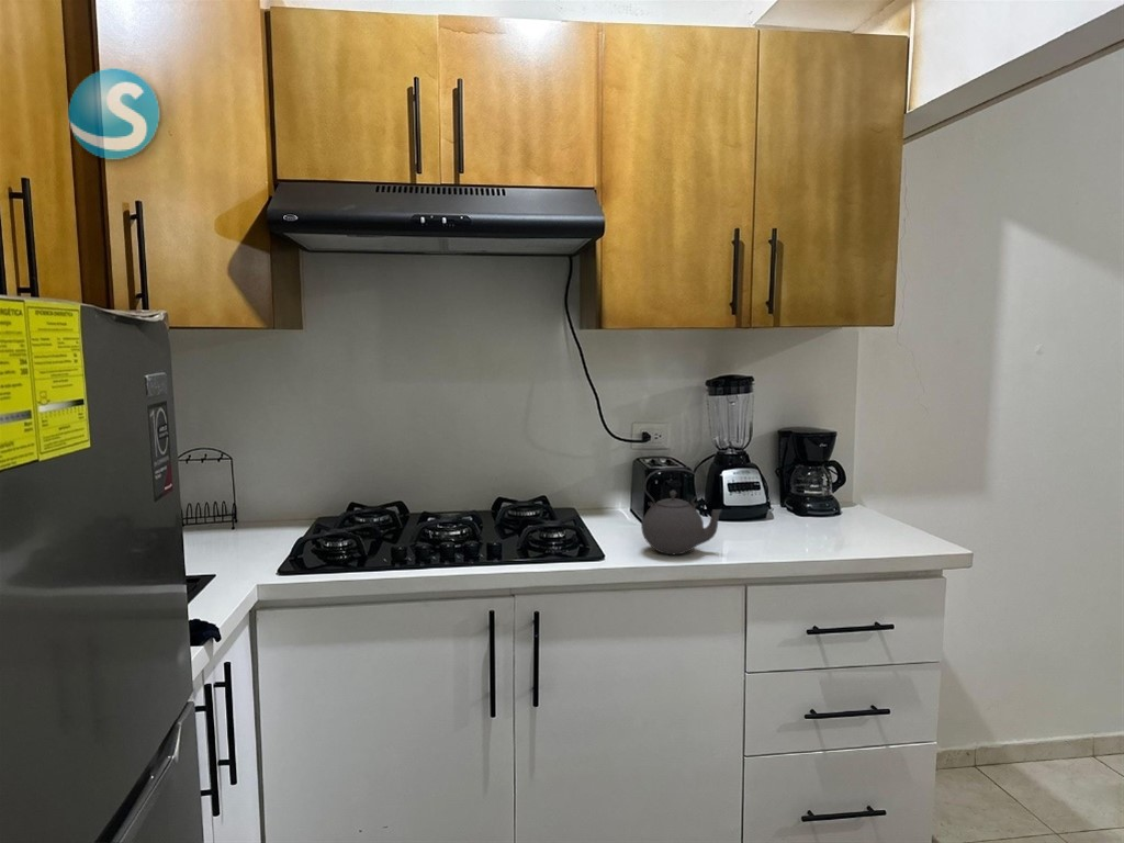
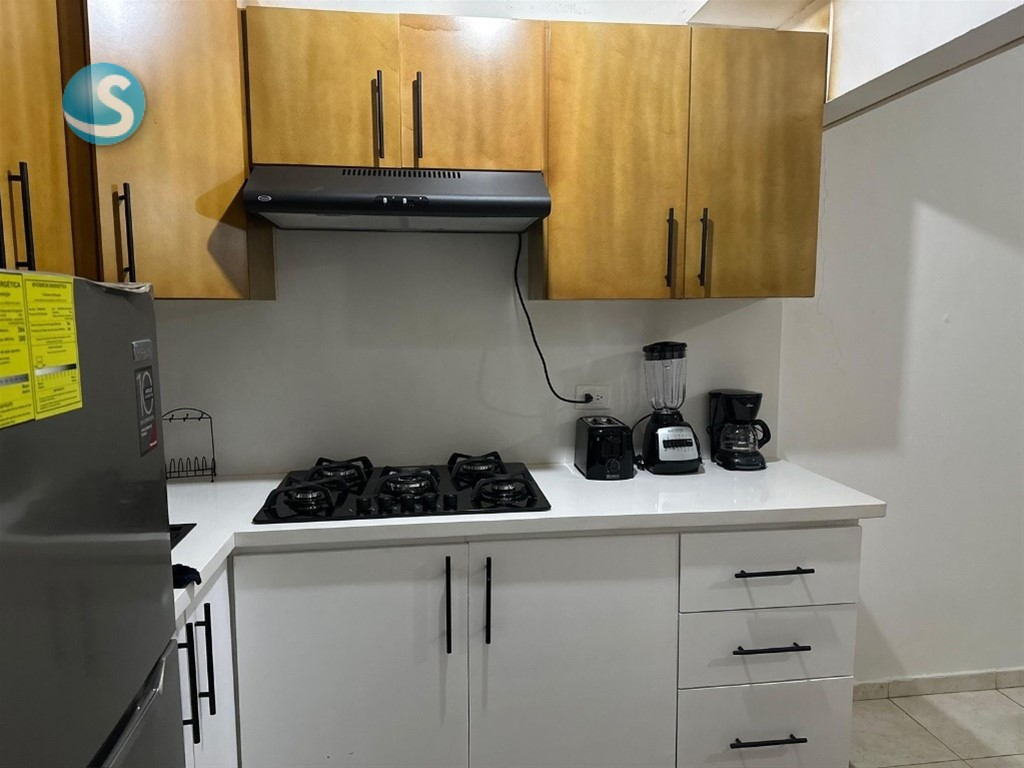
- kettle [640,468,723,555]
